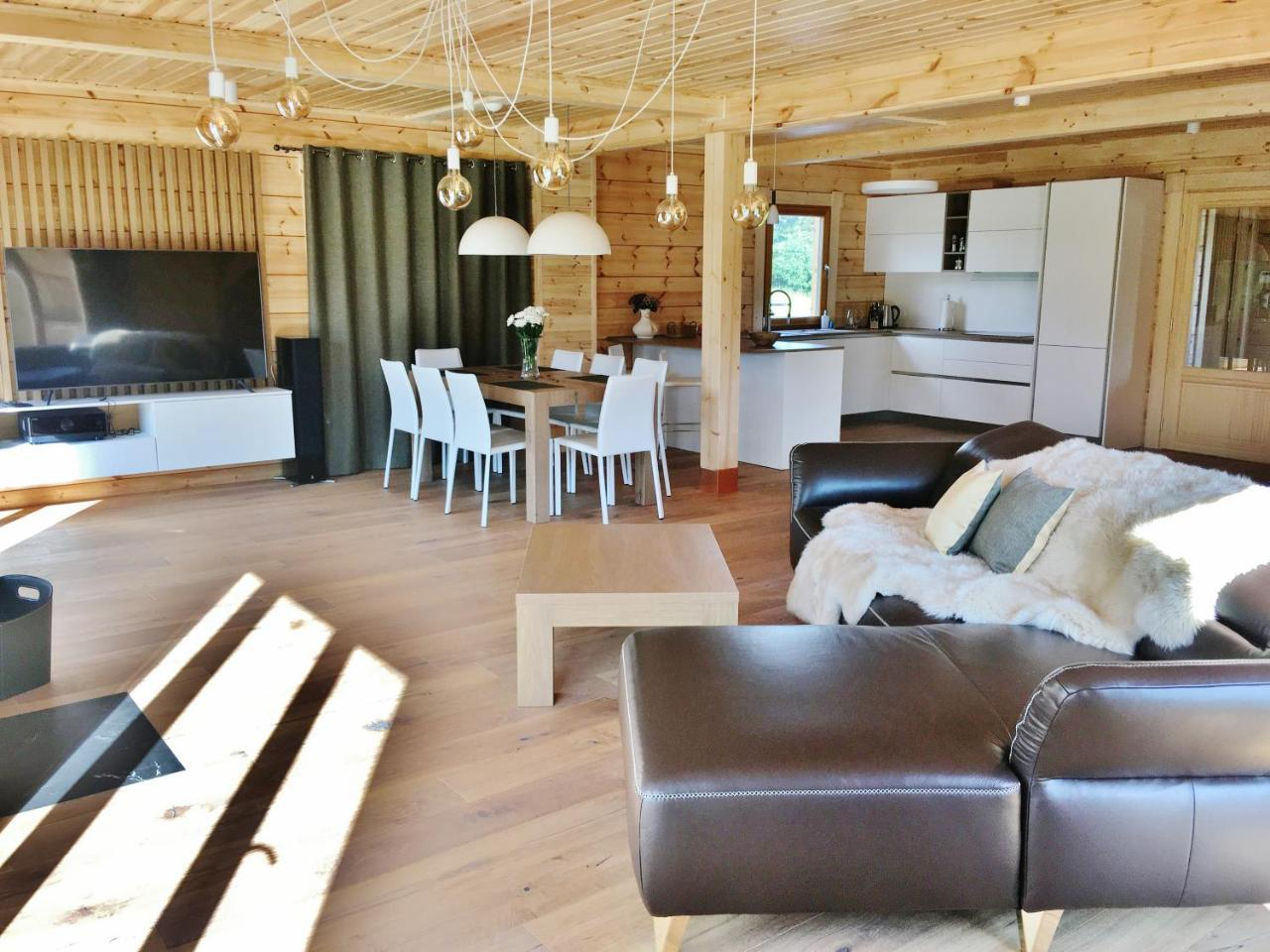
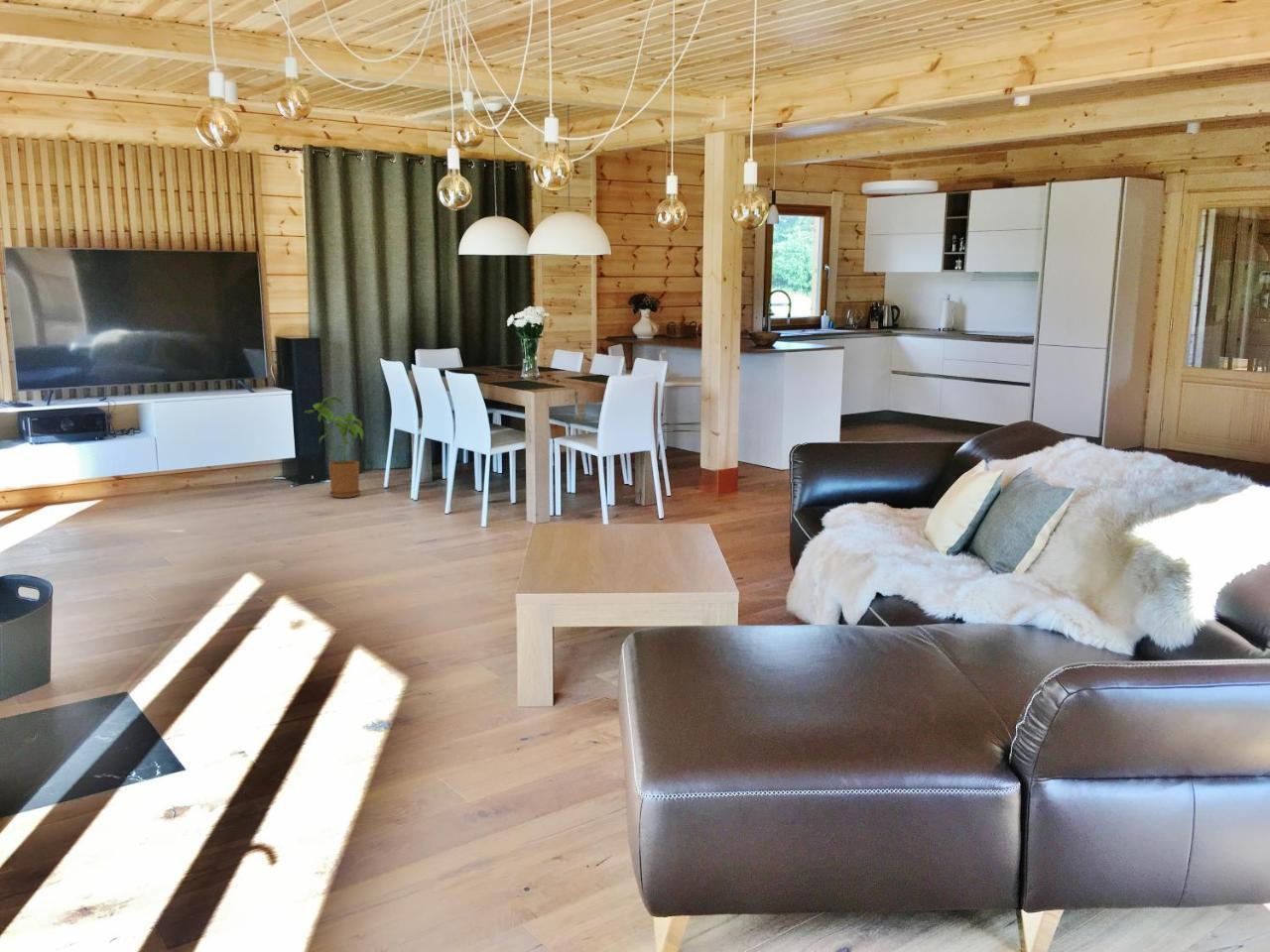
+ house plant [303,396,364,499]
